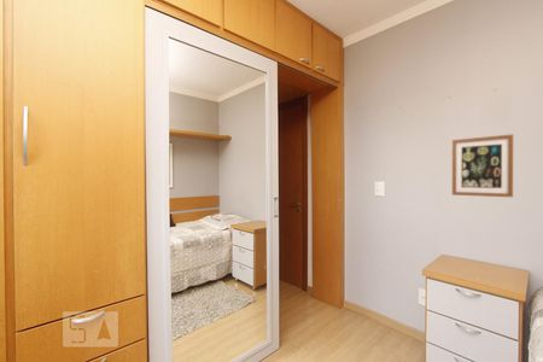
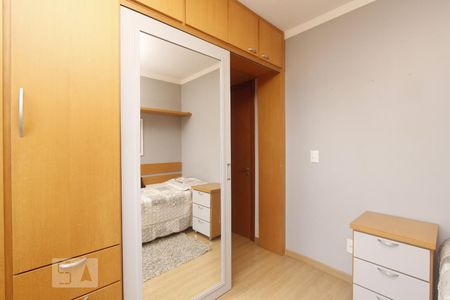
- wall art [451,133,514,198]
